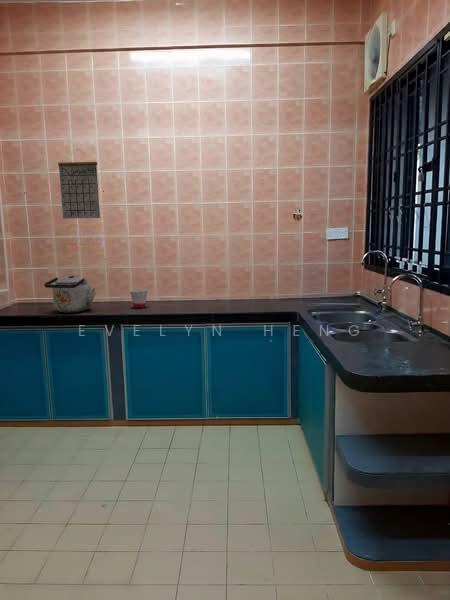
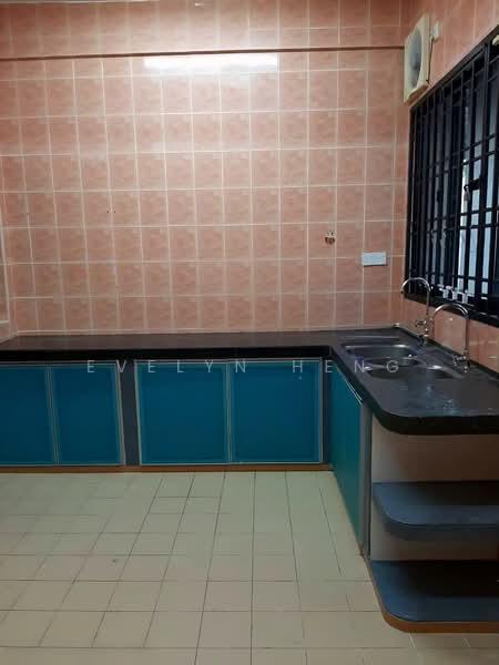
- cup [129,289,148,309]
- kettle [43,274,97,313]
- calendar [57,148,101,220]
